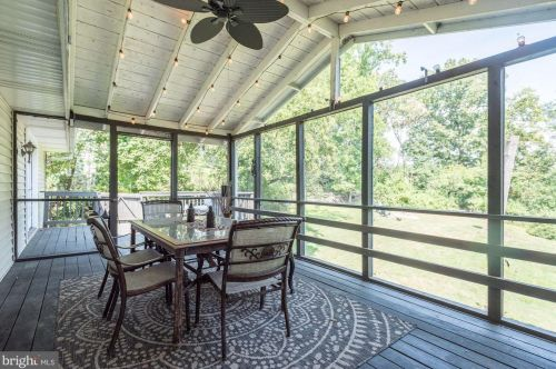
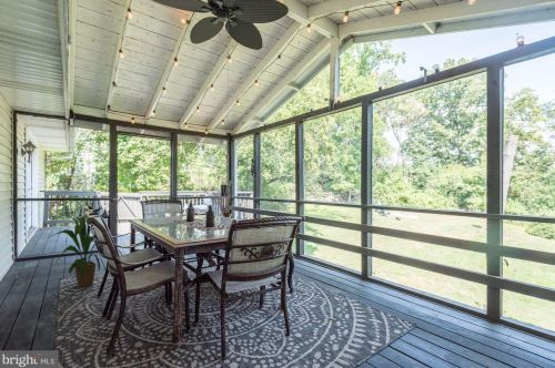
+ house plant [47,207,102,288]
